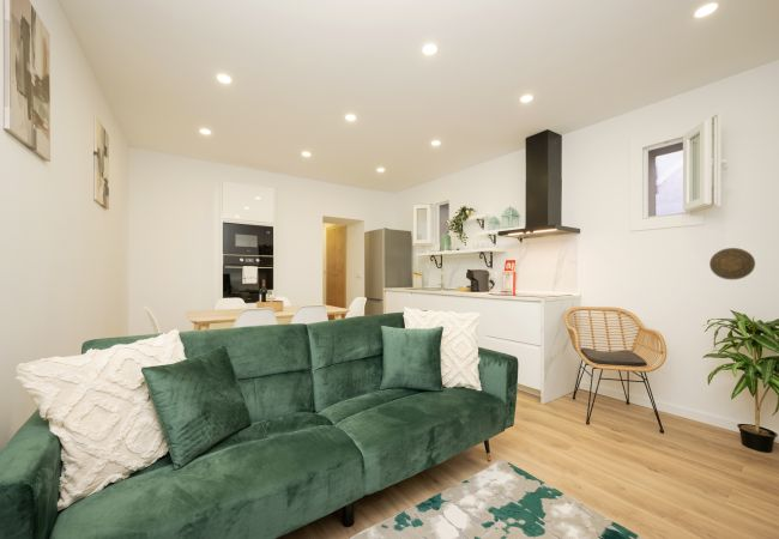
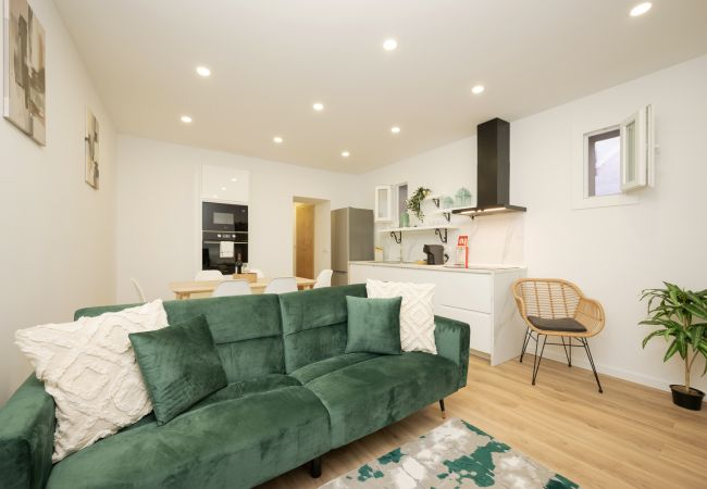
- decorative plate [708,247,756,281]
